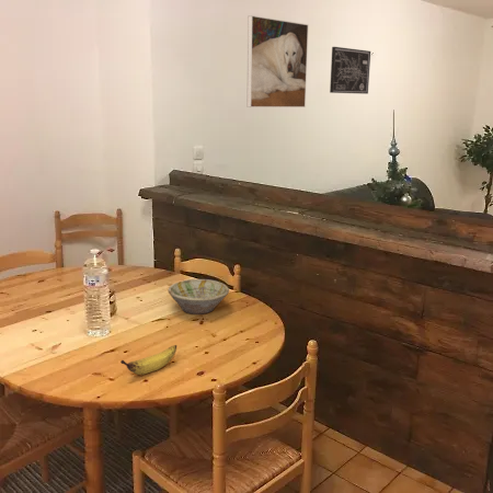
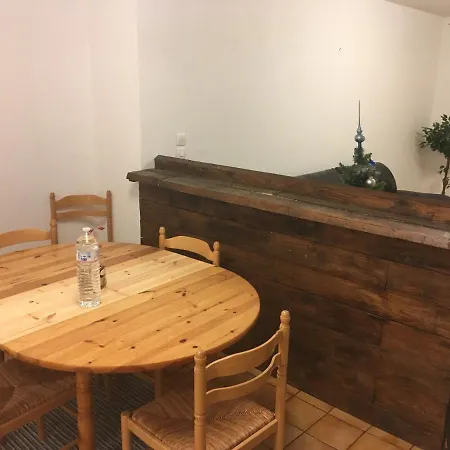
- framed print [246,14,309,108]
- bowl [167,278,230,316]
- banana [119,344,177,376]
- wall art [329,46,371,95]
